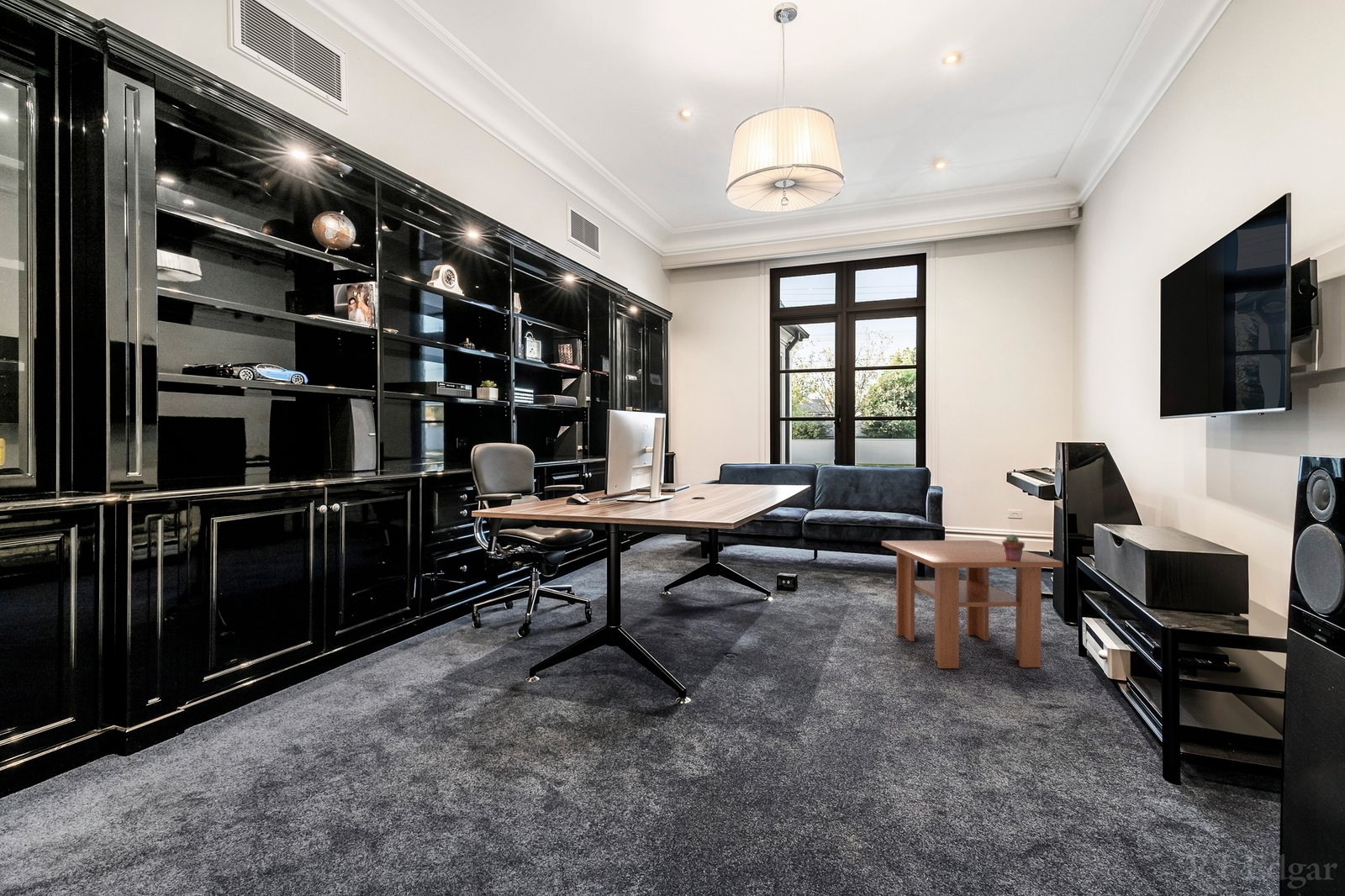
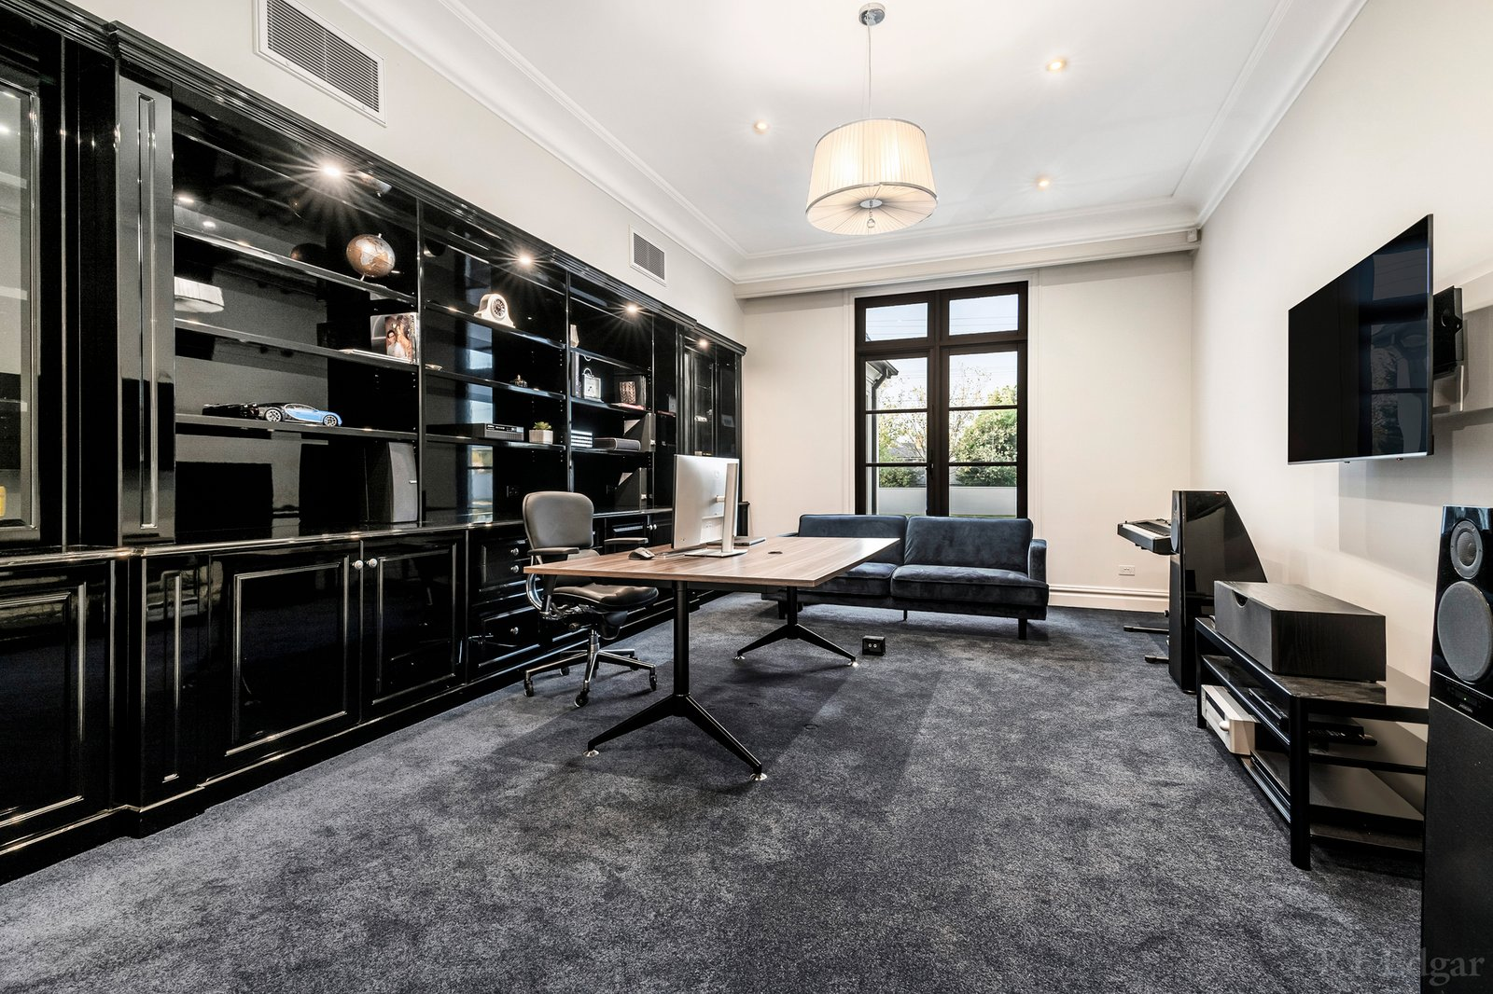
- coffee table [881,540,1063,669]
- potted succulent [1001,533,1026,561]
